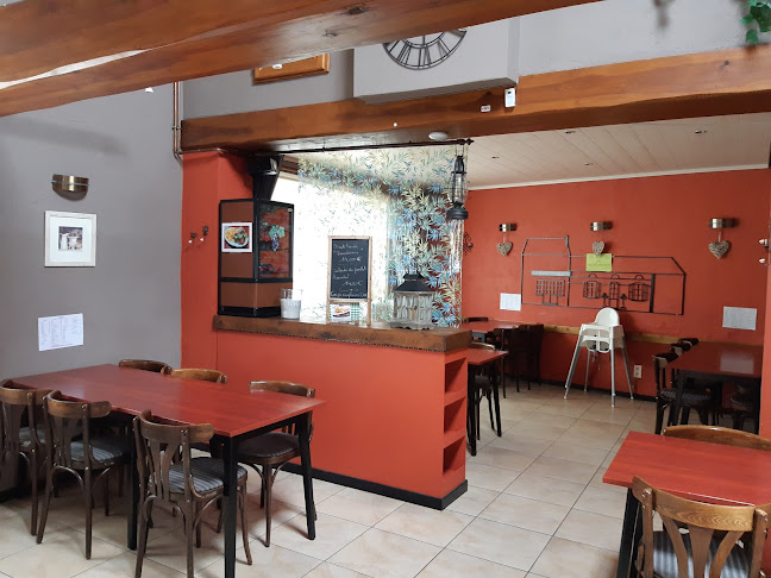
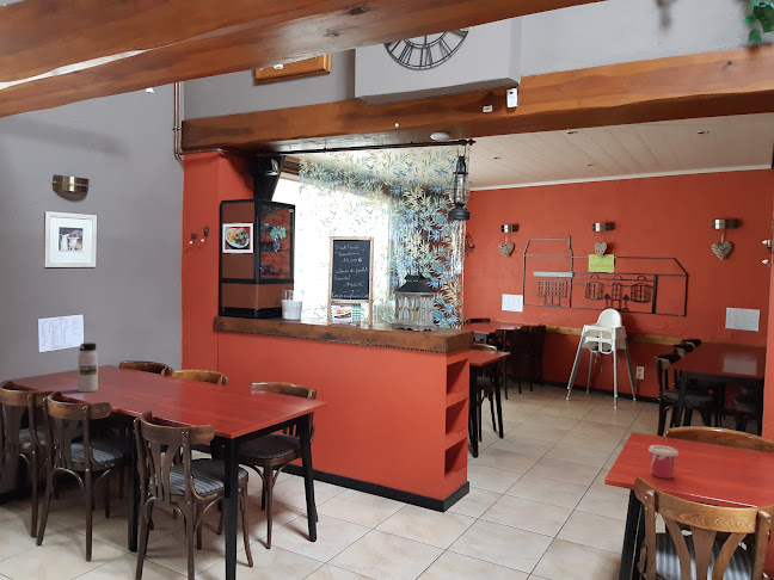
+ cup [647,444,680,480]
+ water bottle [76,341,99,393]
